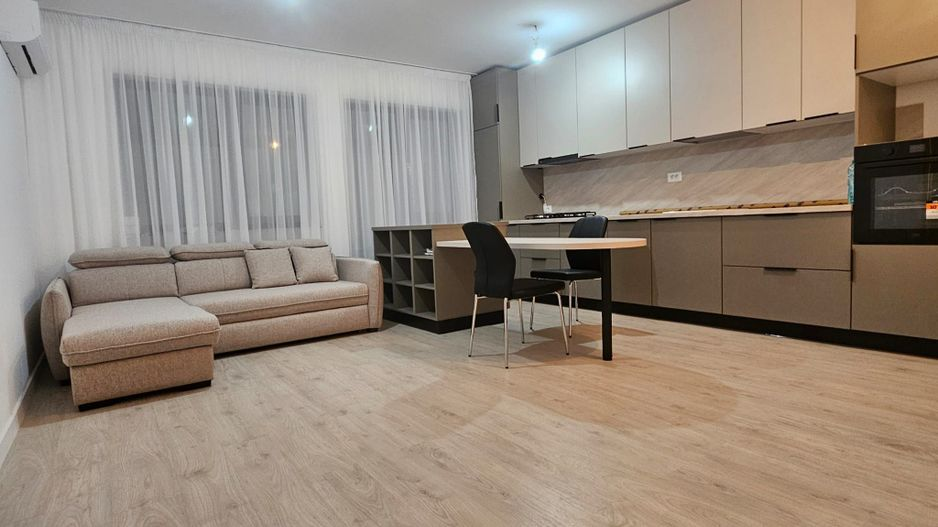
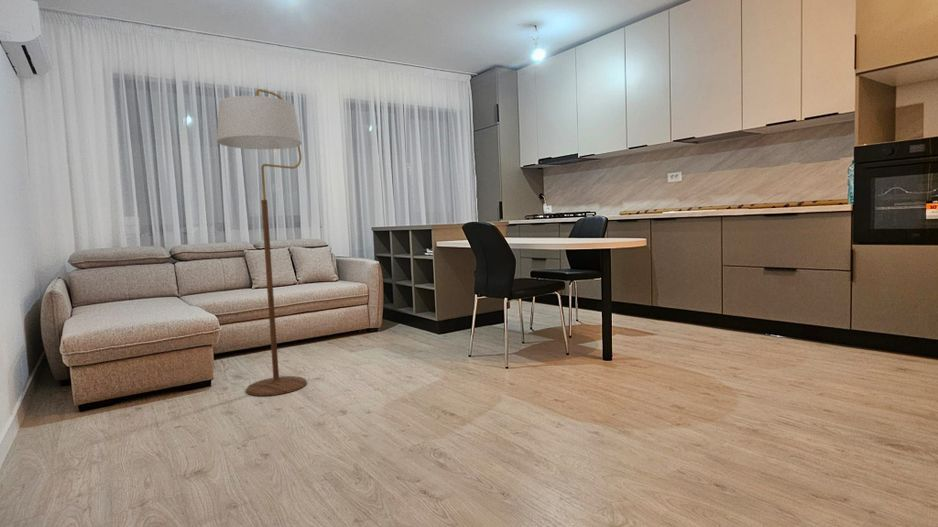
+ floor lamp [216,88,308,397]
